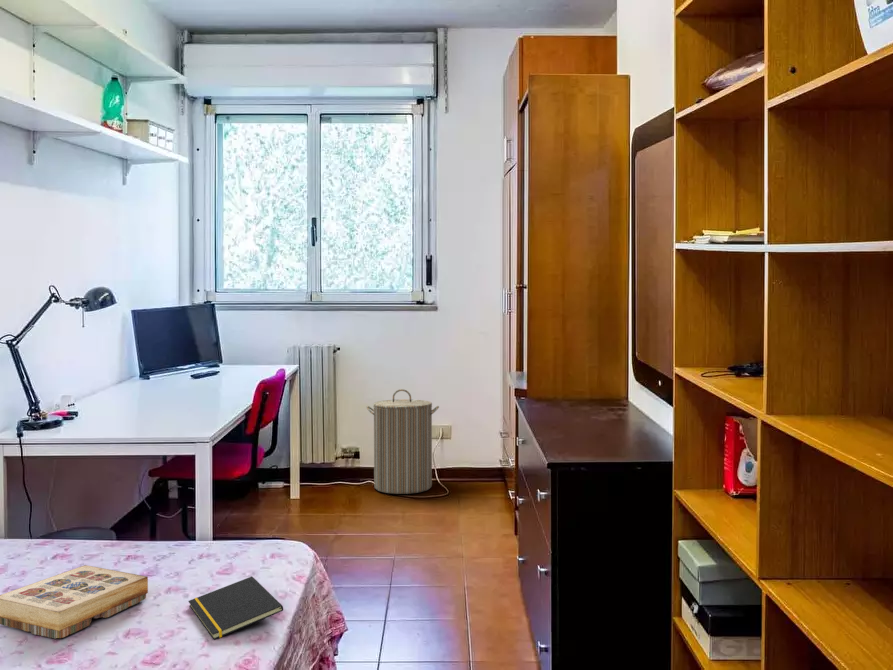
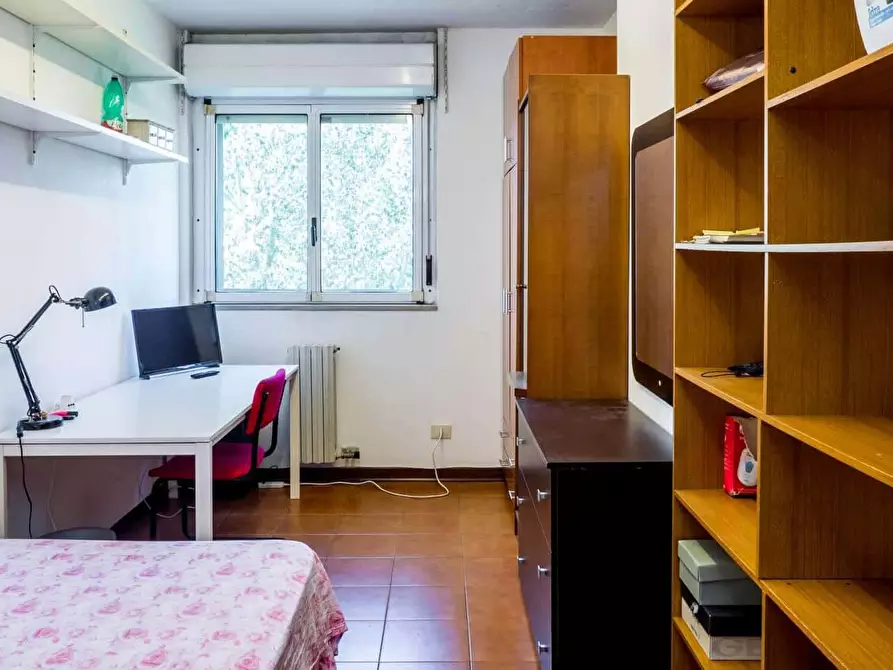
- notepad [188,575,284,641]
- book [0,564,149,640]
- laundry hamper [366,388,440,495]
